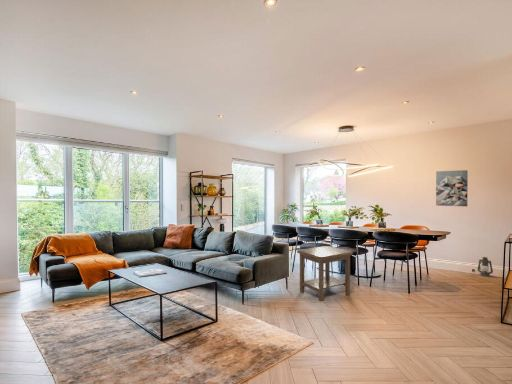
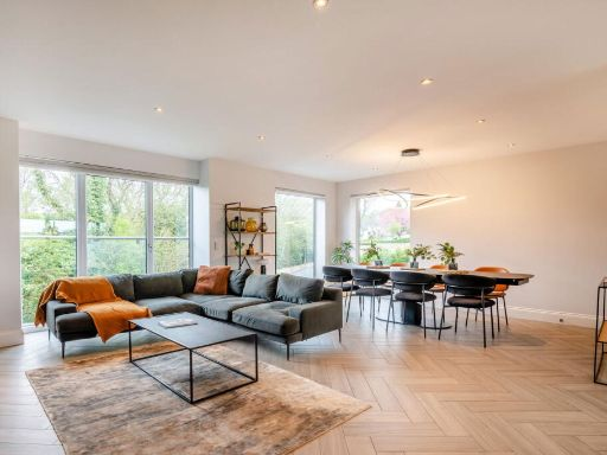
- side table [296,245,353,302]
- lantern [477,256,494,278]
- wall art [435,169,469,207]
